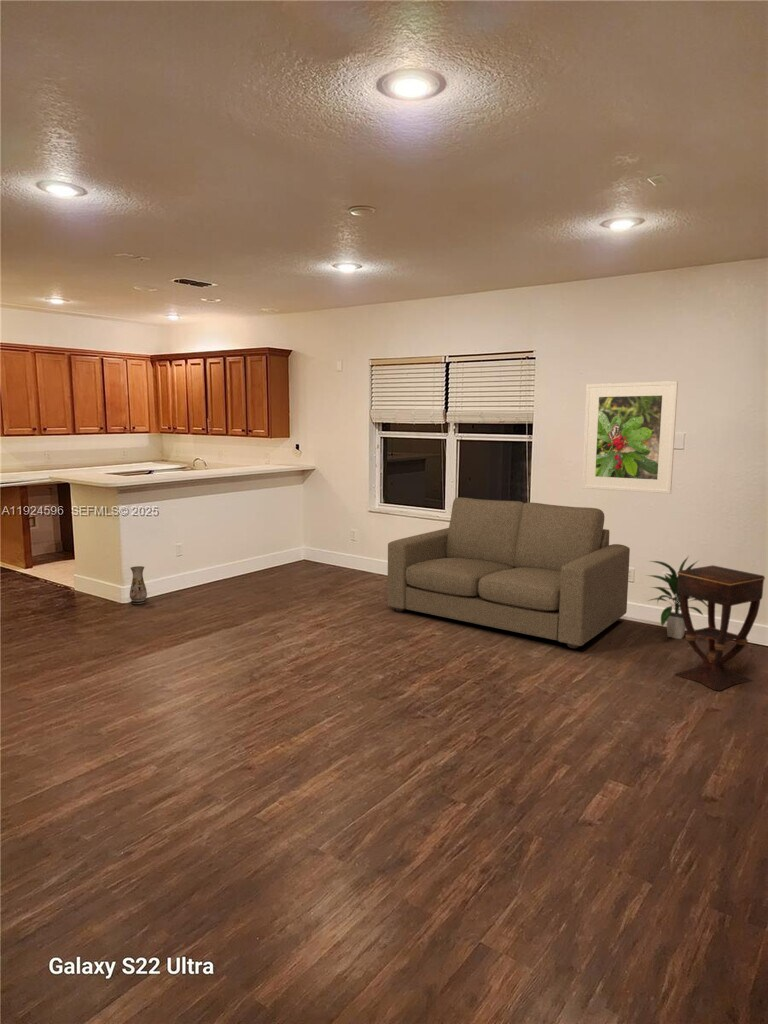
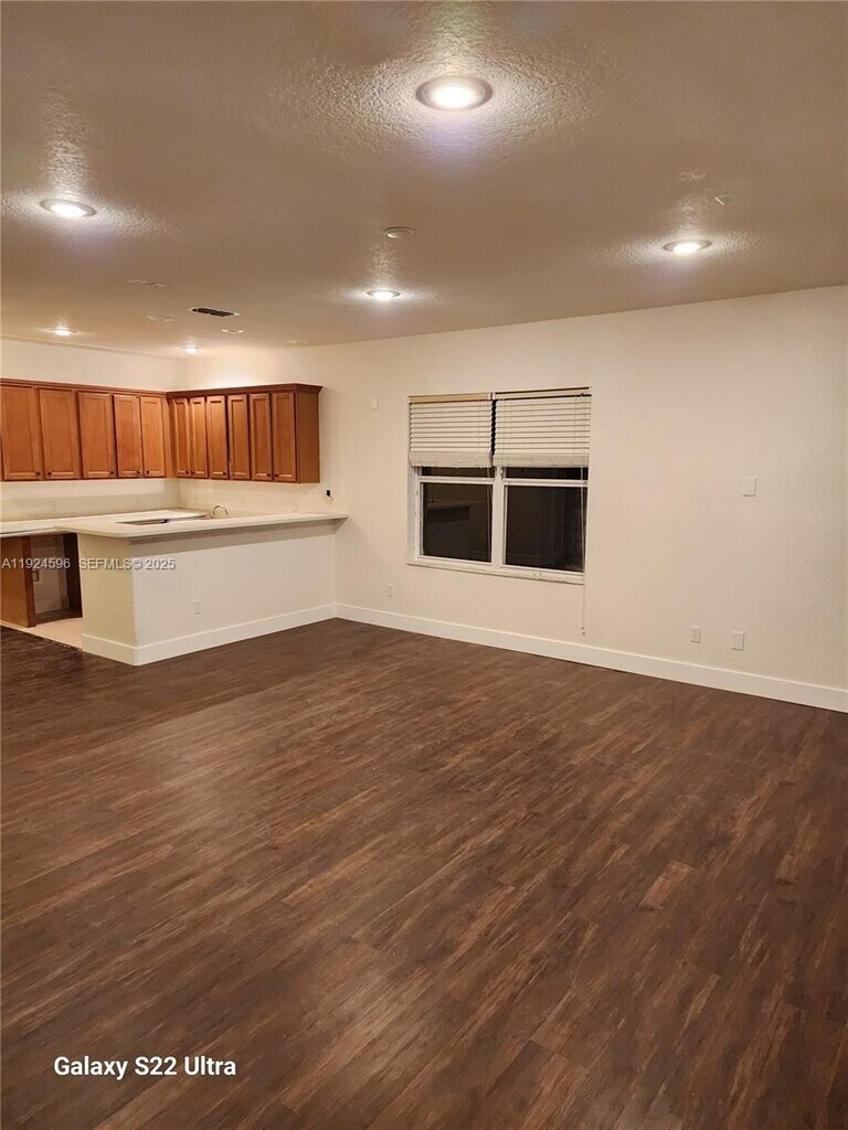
- sofa [386,496,631,649]
- indoor plant [645,556,708,640]
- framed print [581,380,679,495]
- vase [129,565,148,605]
- side table [674,564,766,692]
